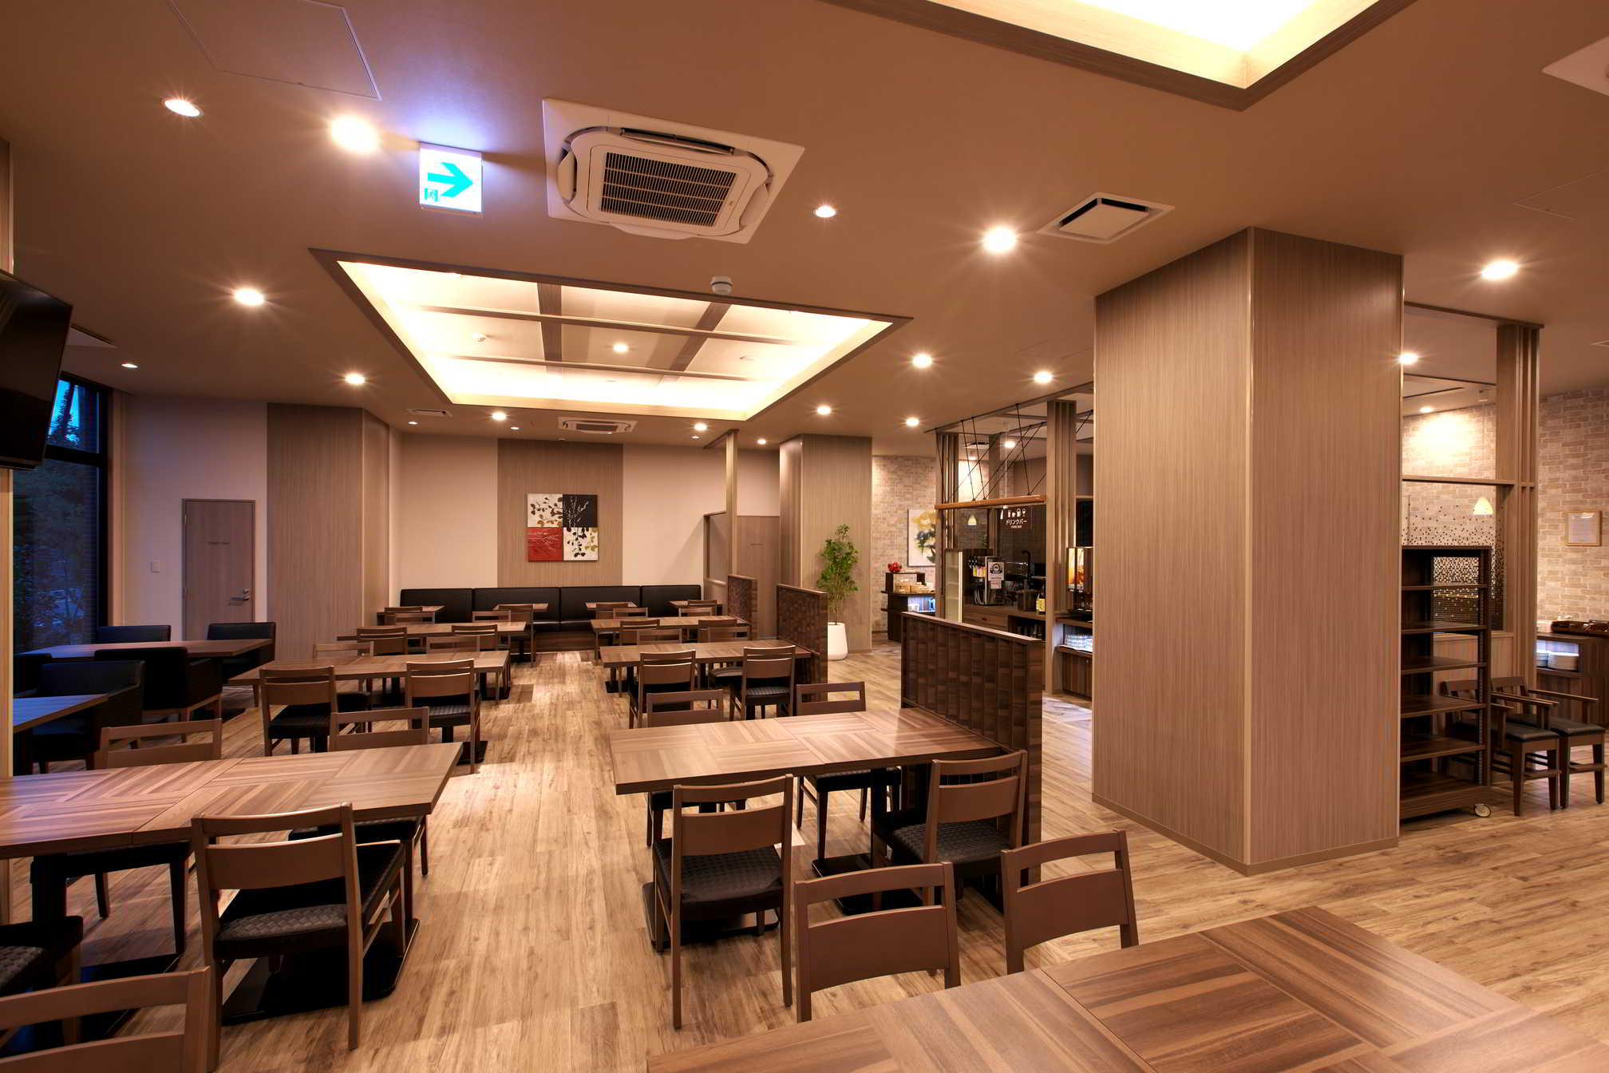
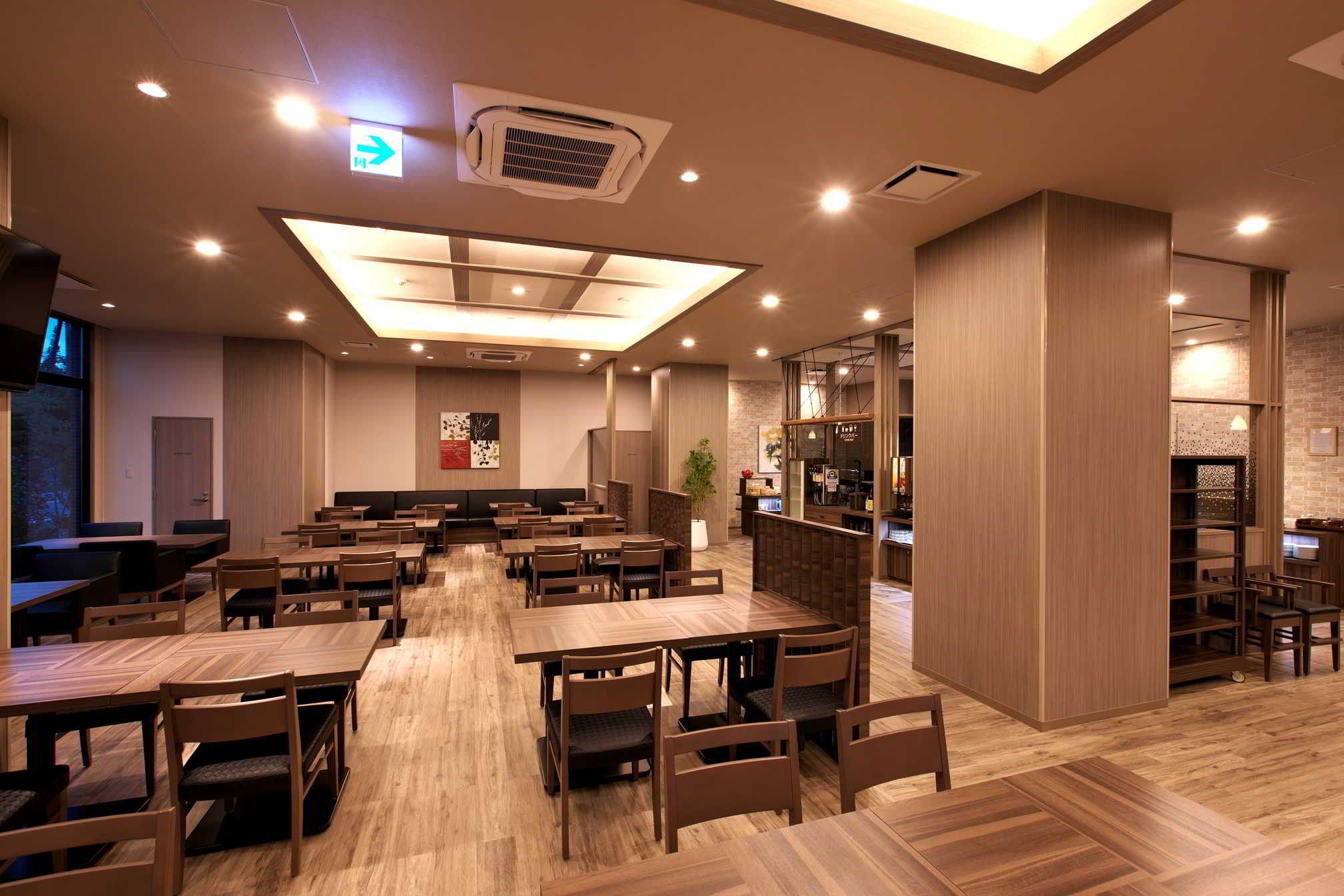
- smoke detector [710,275,734,295]
